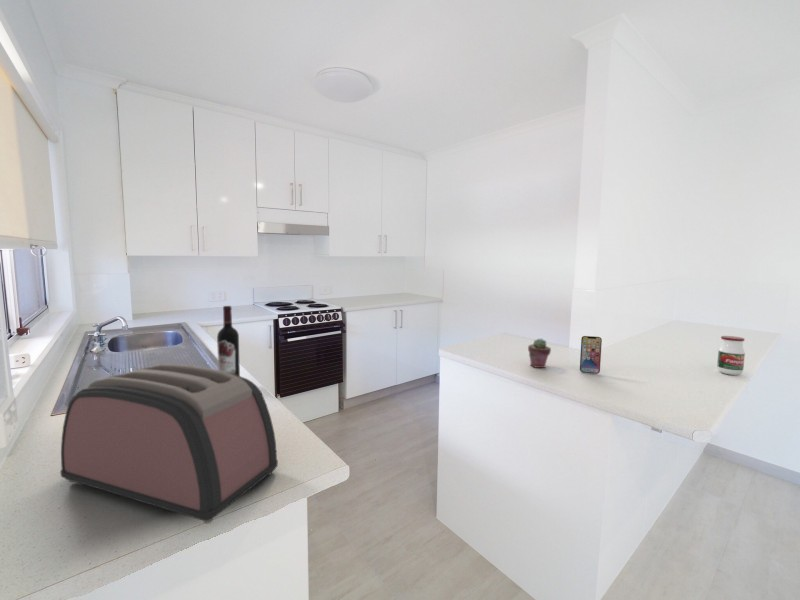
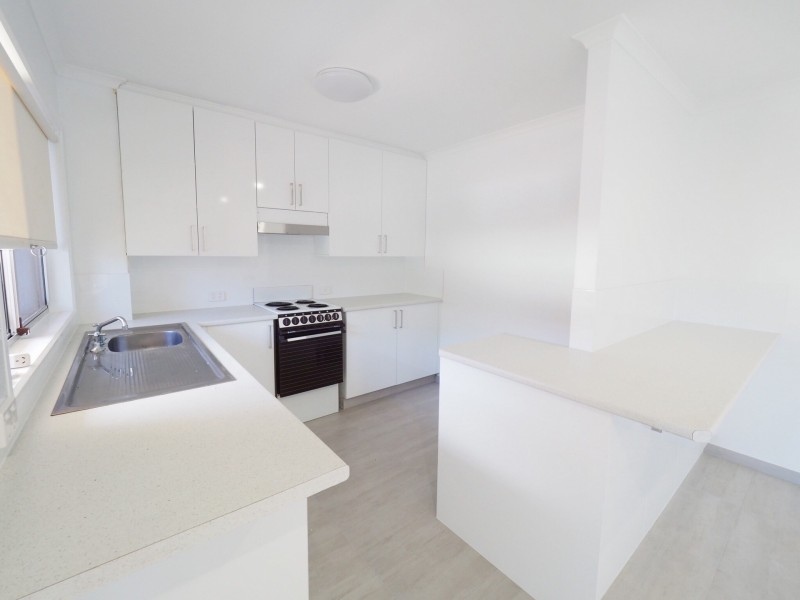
- smartphone [579,335,603,375]
- wine bottle [216,305,241,376]
- jar [716,335,746,376]
- potted succulent [527,338,552,369]
- toaster [59,363,279,525]
